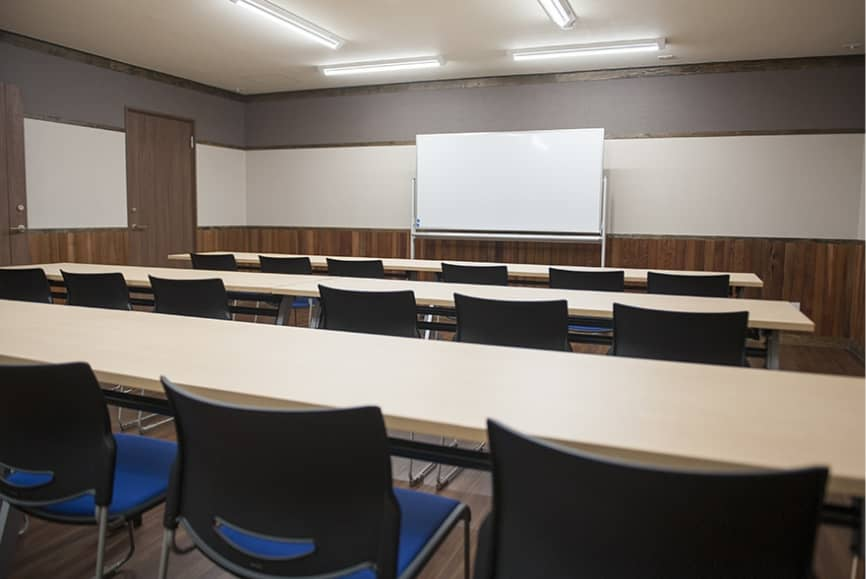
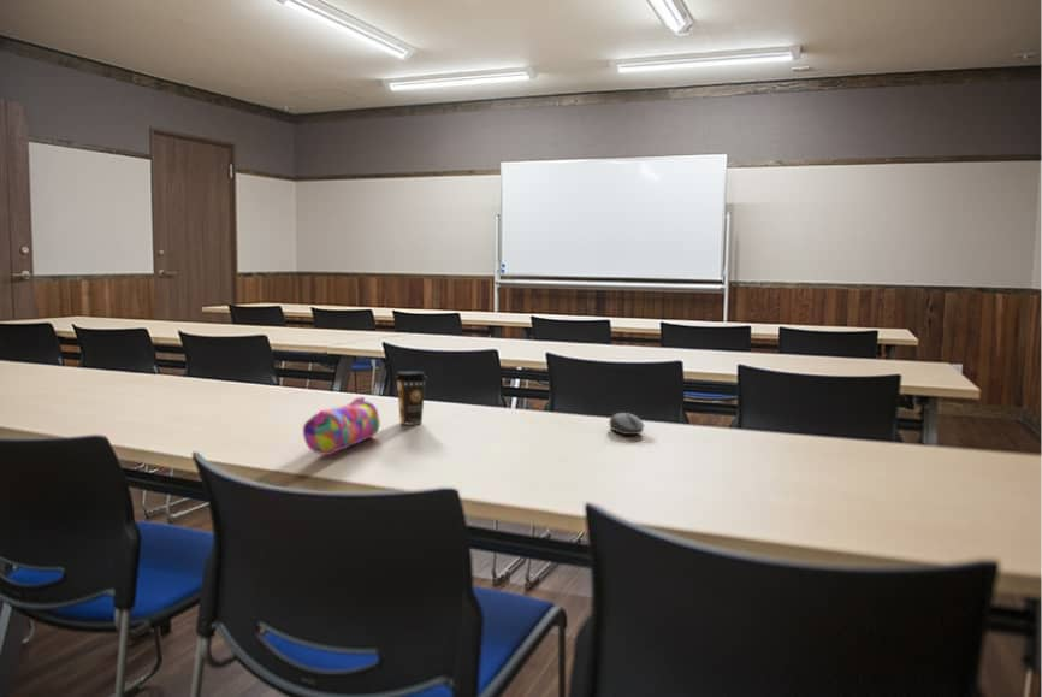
+ coffee cup [393,370,428,425]
+ computer mouse [608,412,645,436]
+ pencil case [302,396,380,456]
